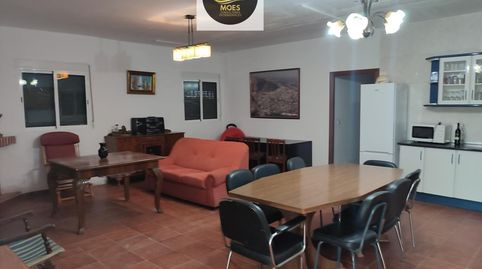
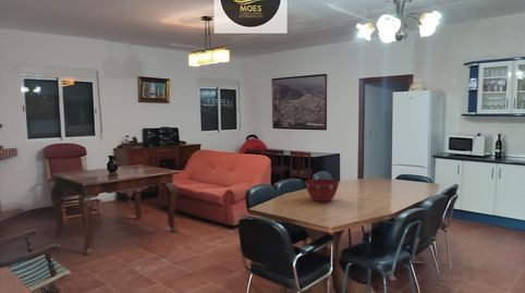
+ mixing bowl [304,178,341,203]
